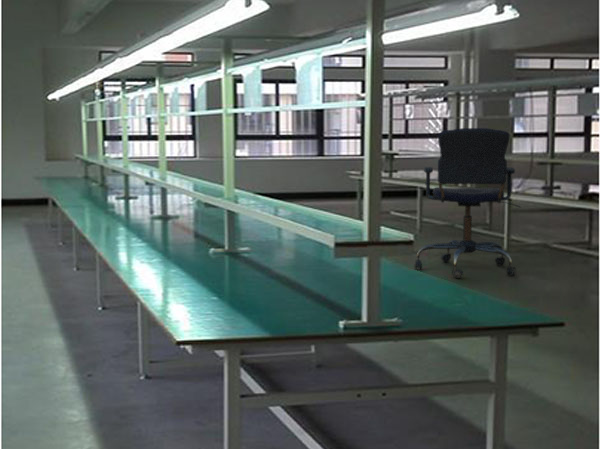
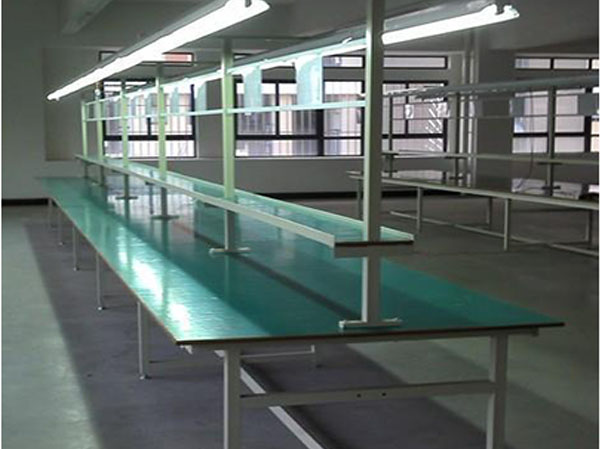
- office chair [413,127,522,280]
